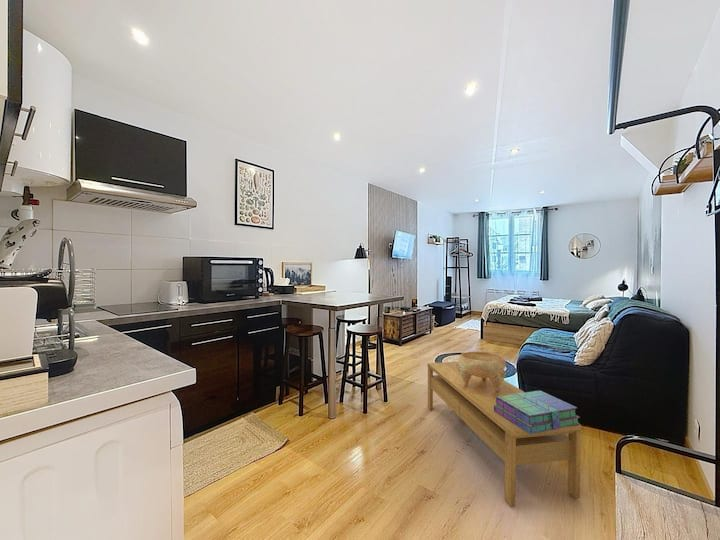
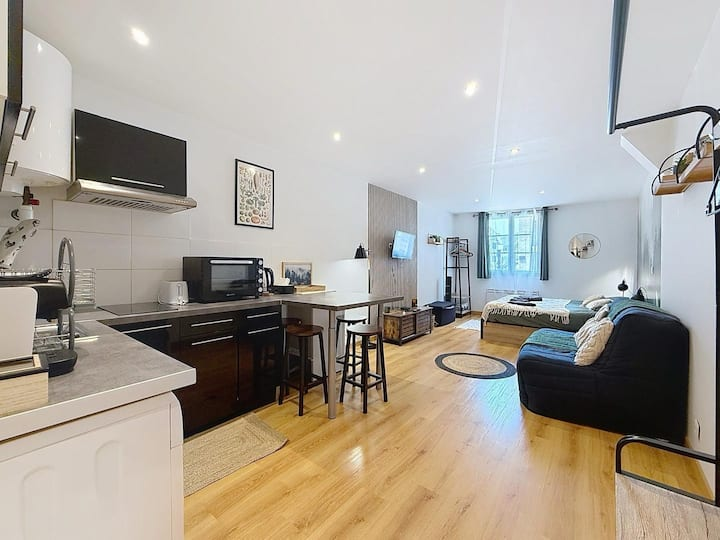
- coffee table [427,361,583,508]
- decorative bowl [456,351,507,392]
- stack of books [493,390,581,434]
